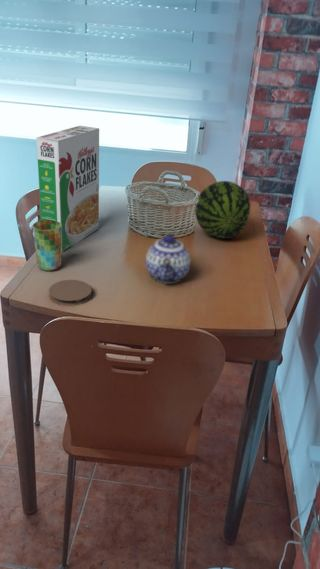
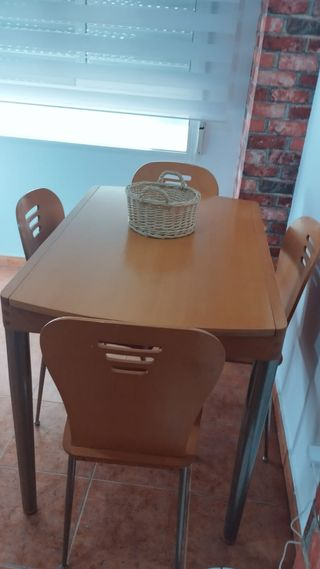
- cereal box [35,125,100,253]
- cup [32,220,62,272]
- coaster [48,279,93,307]
- teapot [145,233,192,285]
- fruit [194,180,251,239]
